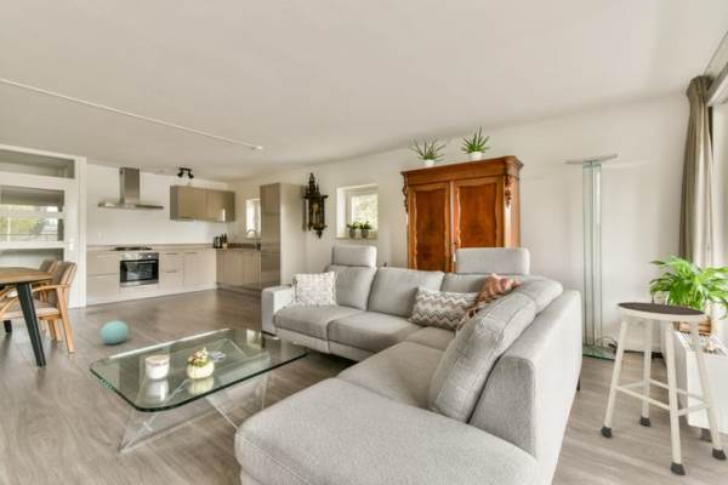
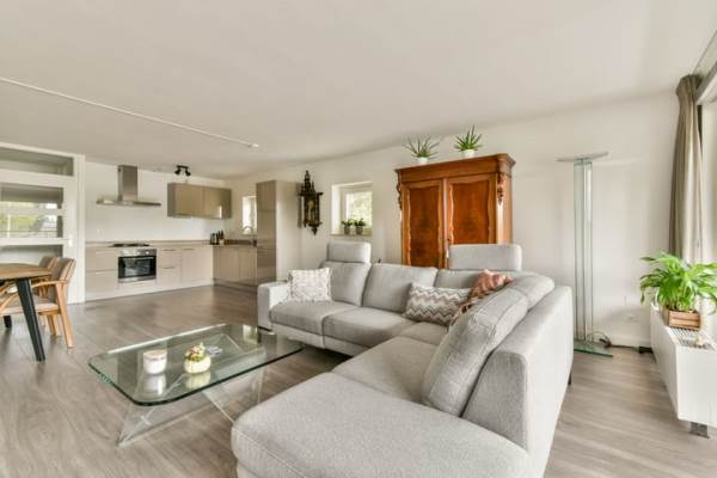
- stool [599,301,728,477]
- ball [99,320,130,346]
